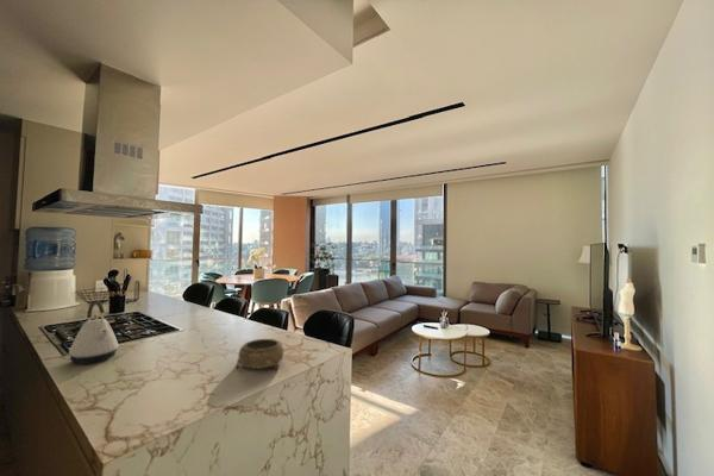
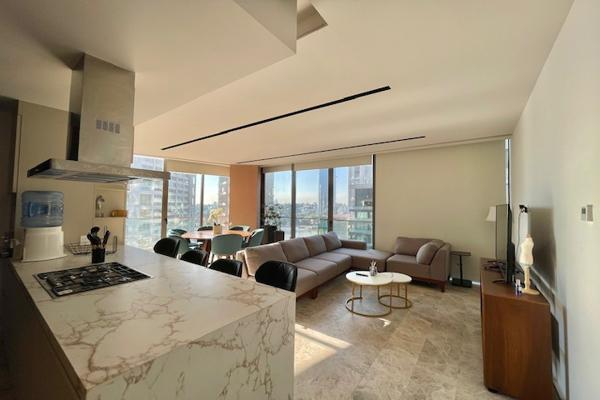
- decorative bowl [233,338,284,370]
- kettle [68,299,119,365]
